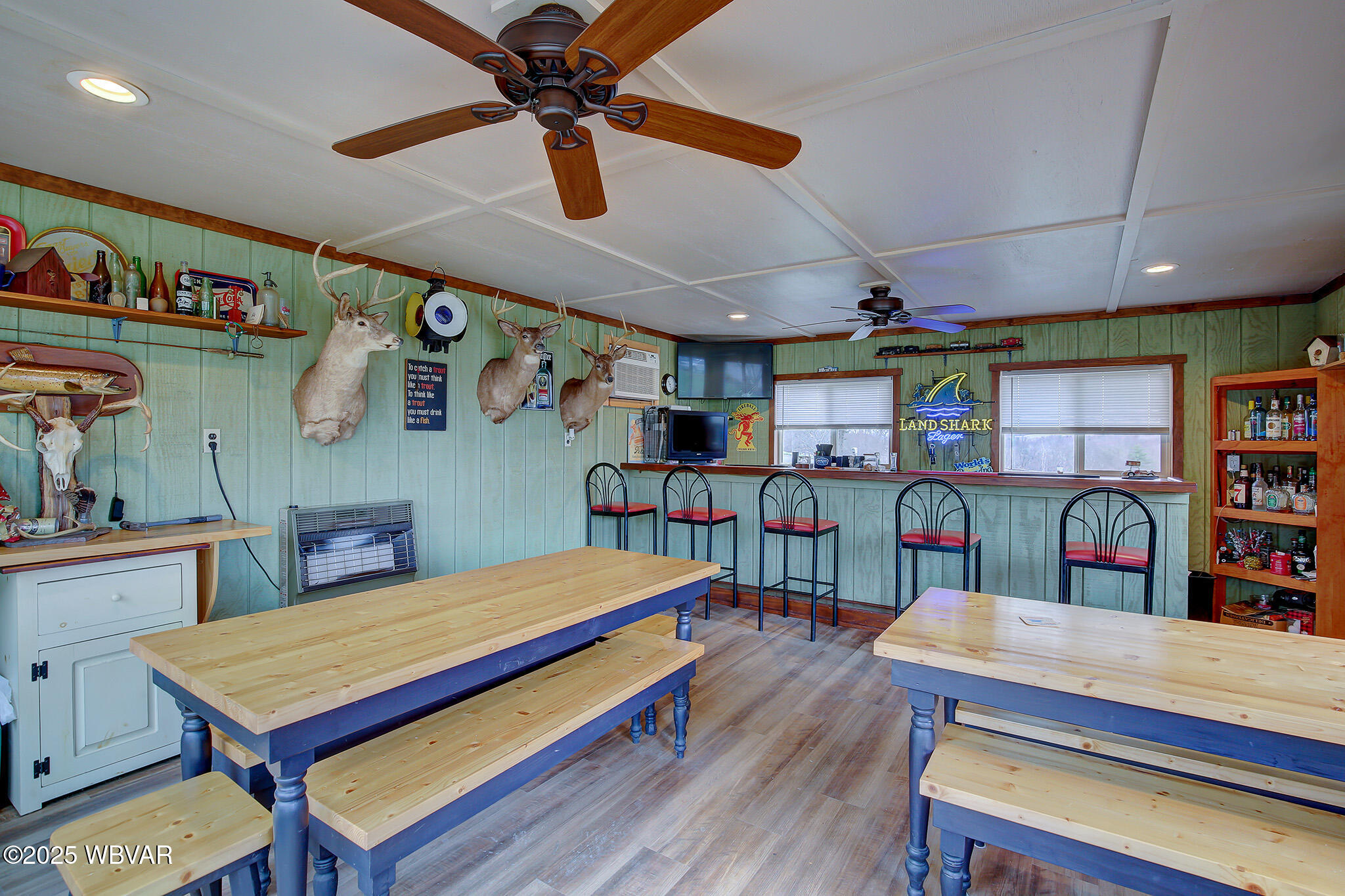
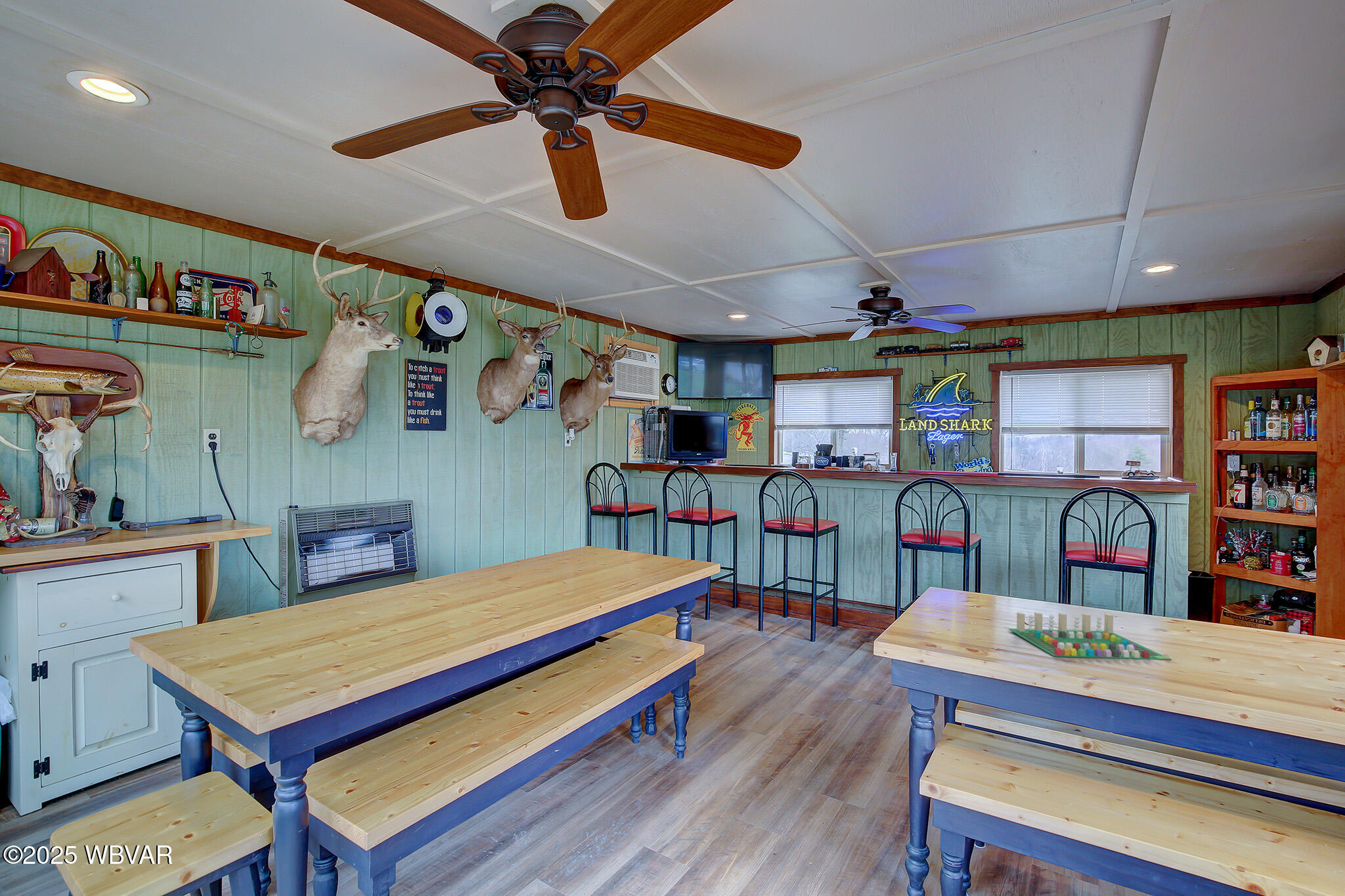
+ board game [1008,612,1172,660]
